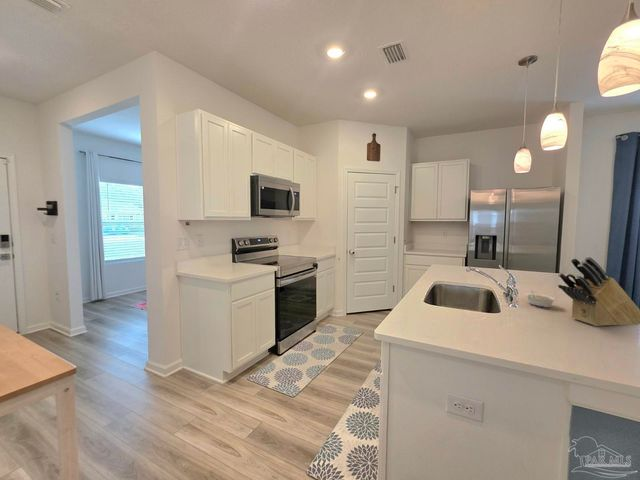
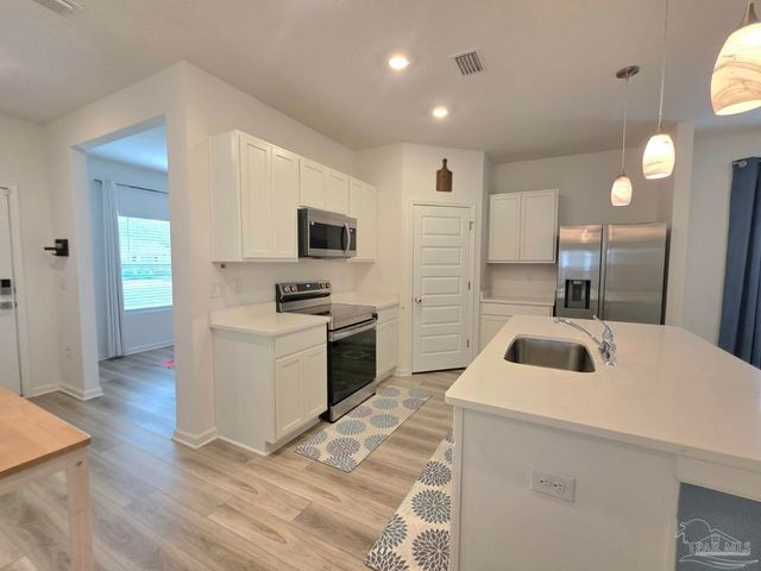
- legume [524,289,557,308]
- knife block [557,256,640,327]
